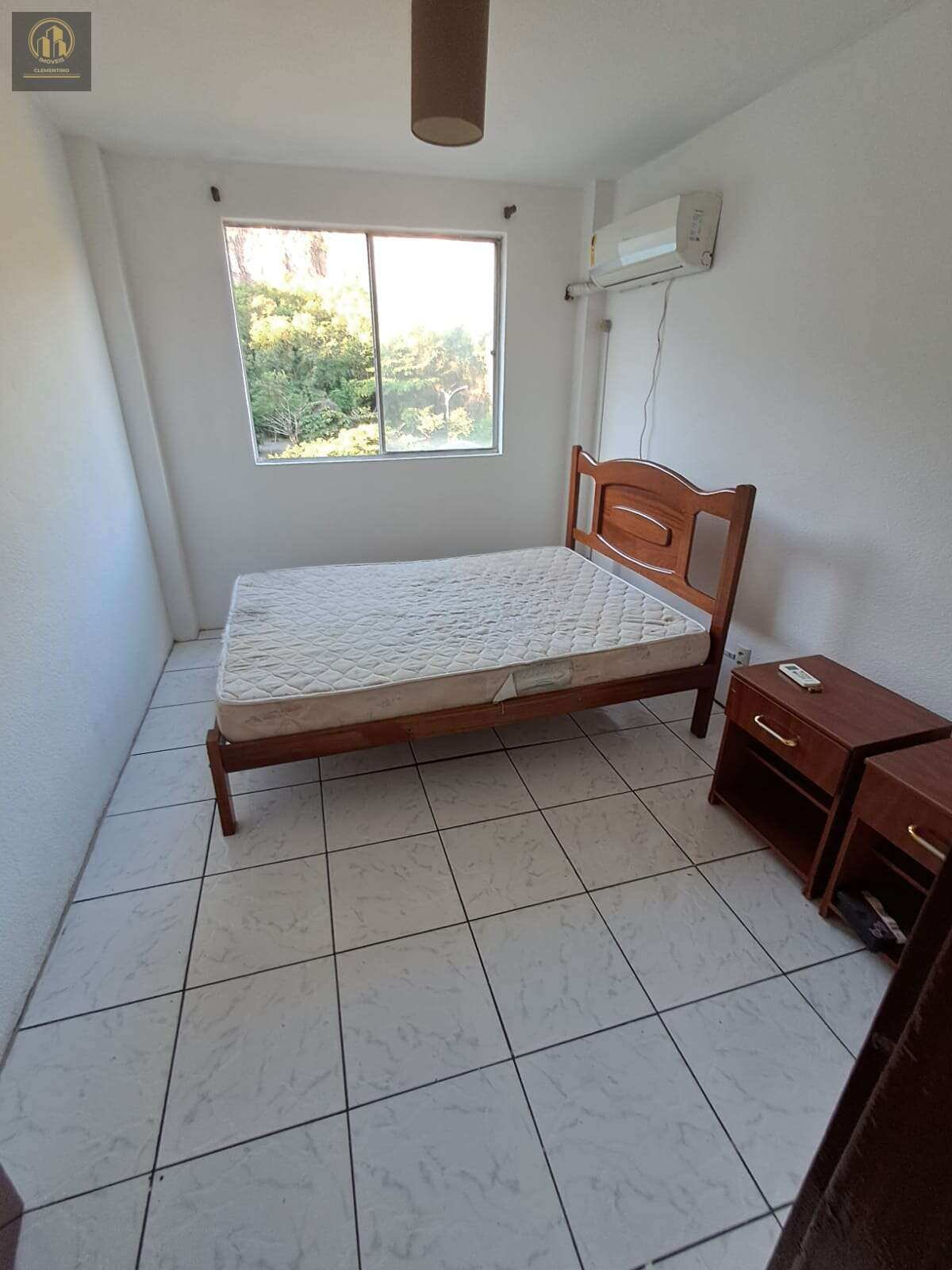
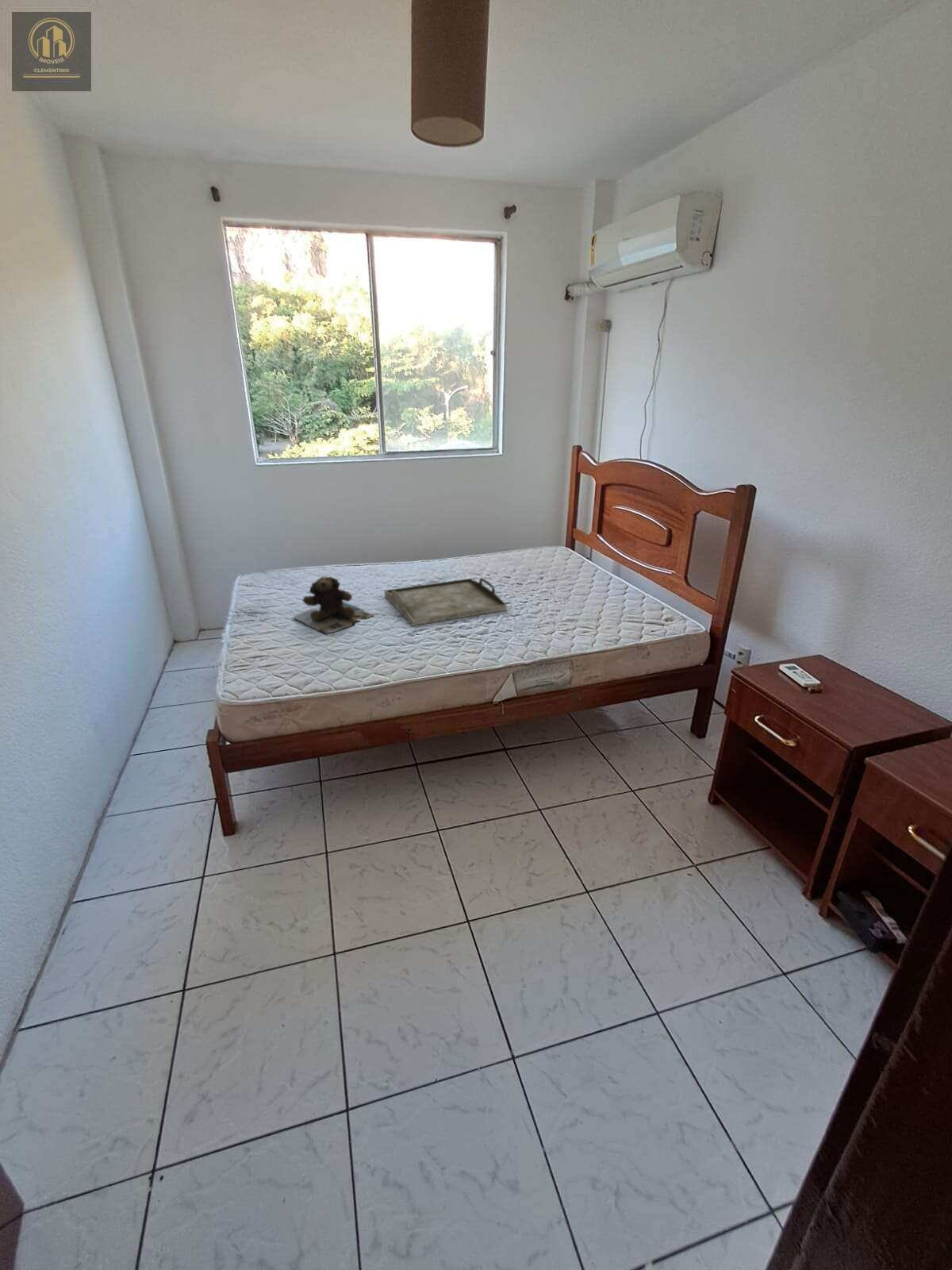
+ serving tray [383,577,508,626]
+ teddy bear [292,575,375,634]
